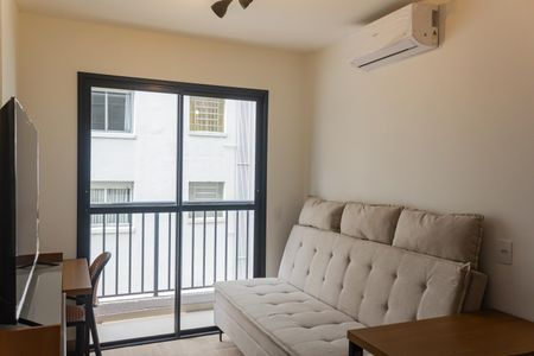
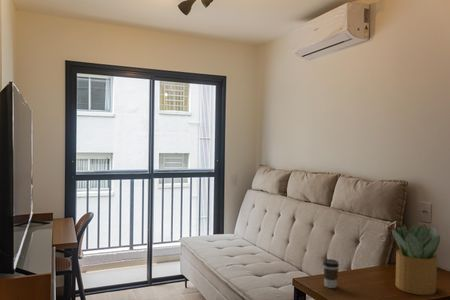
+ potted plant [391,223,441,296]
+ coffee cup [322,258,340,289]
